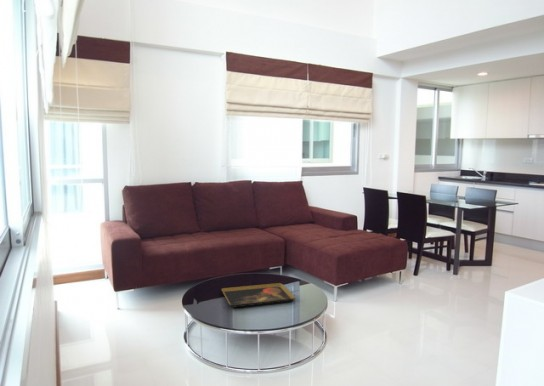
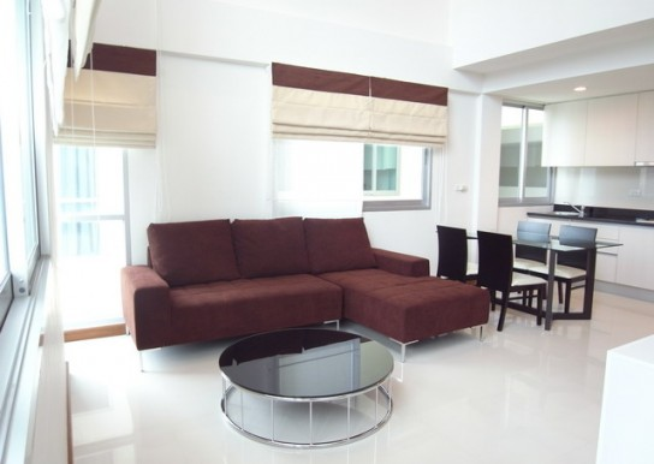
- decorative tray [220,282,296,309]
